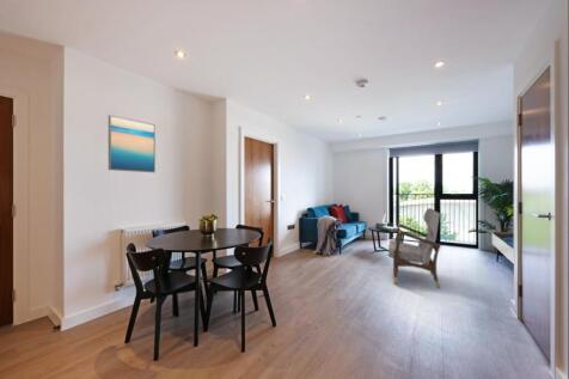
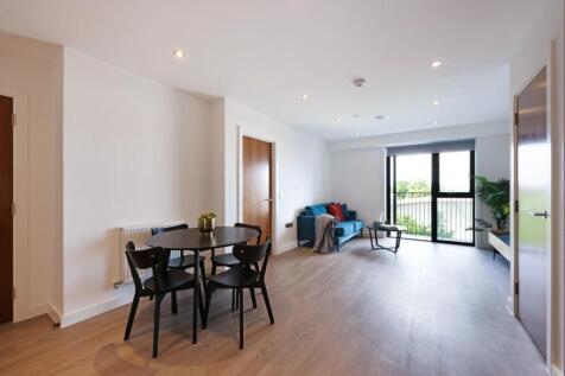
- armchair [387,207,442,289]
- wall art [108,114,157,173]
